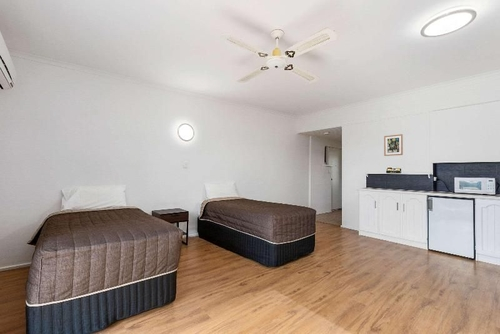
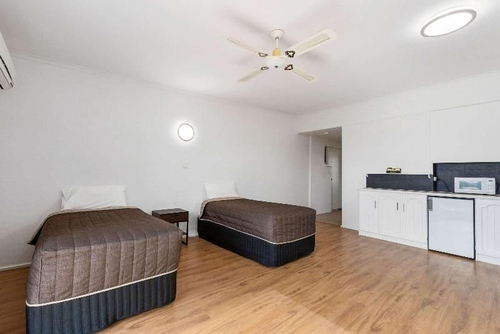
- wall art [383,133,404,157]
